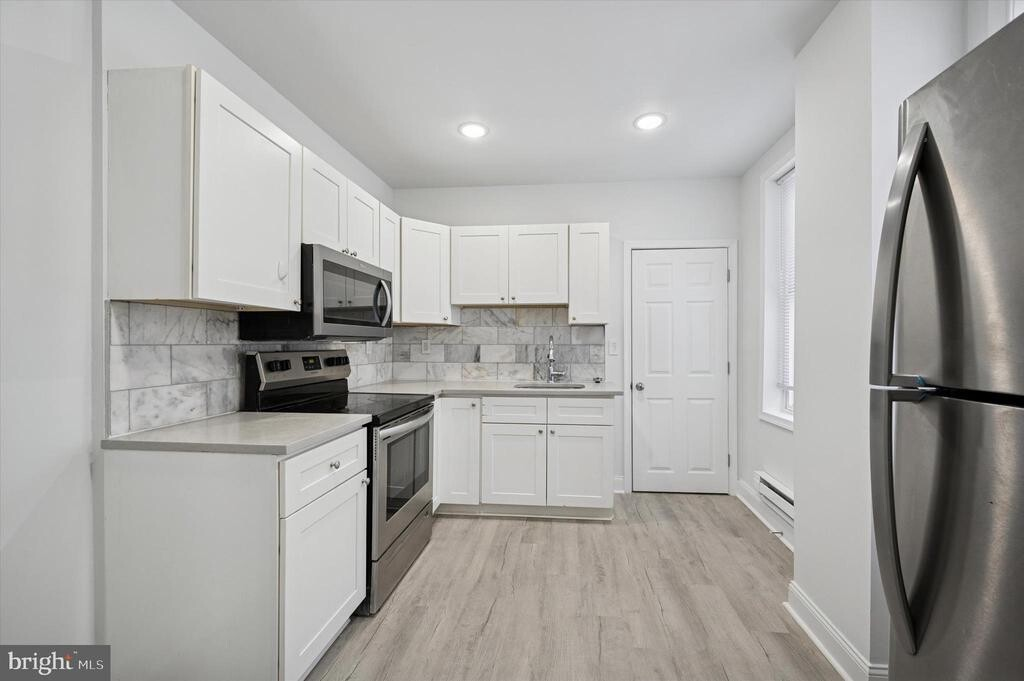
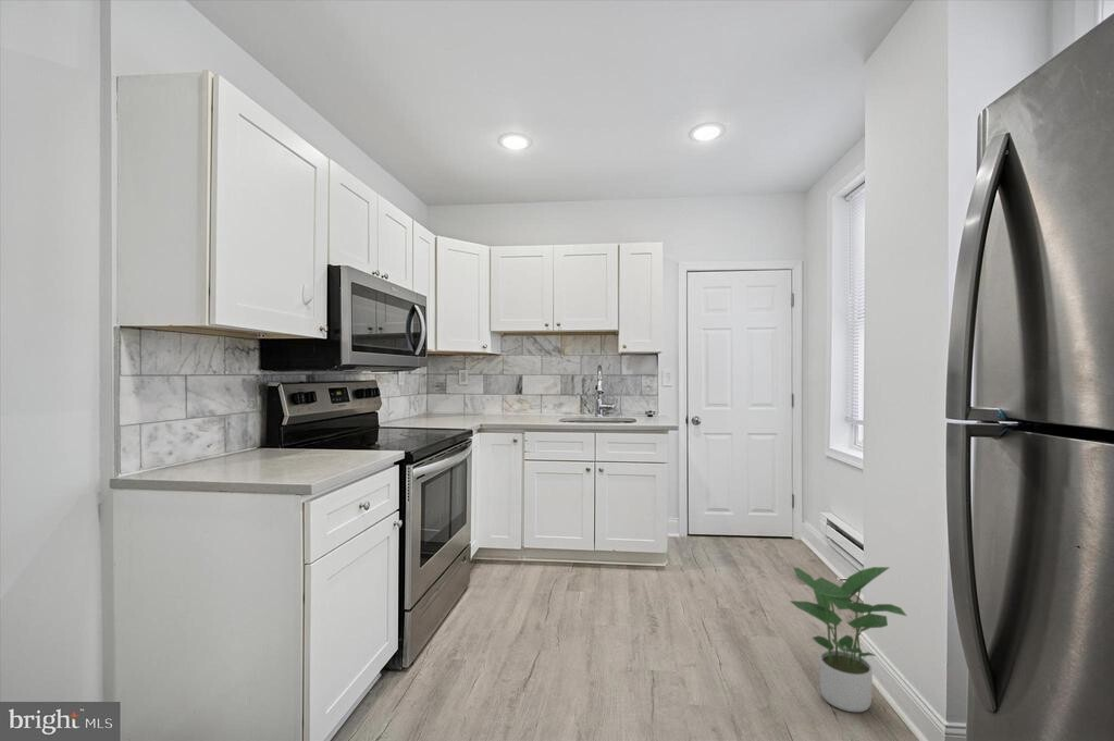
+ potted plant [789,566,908,713]
